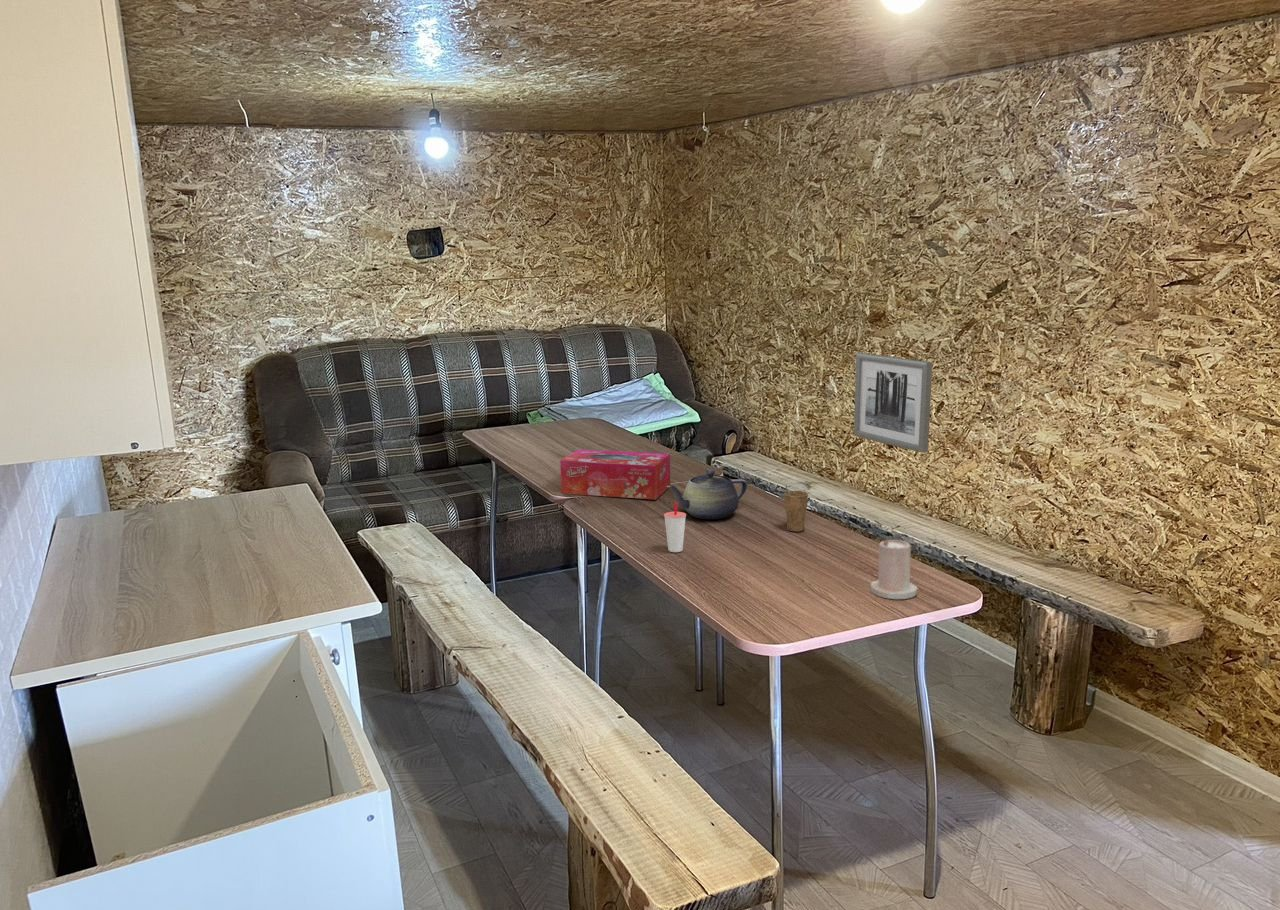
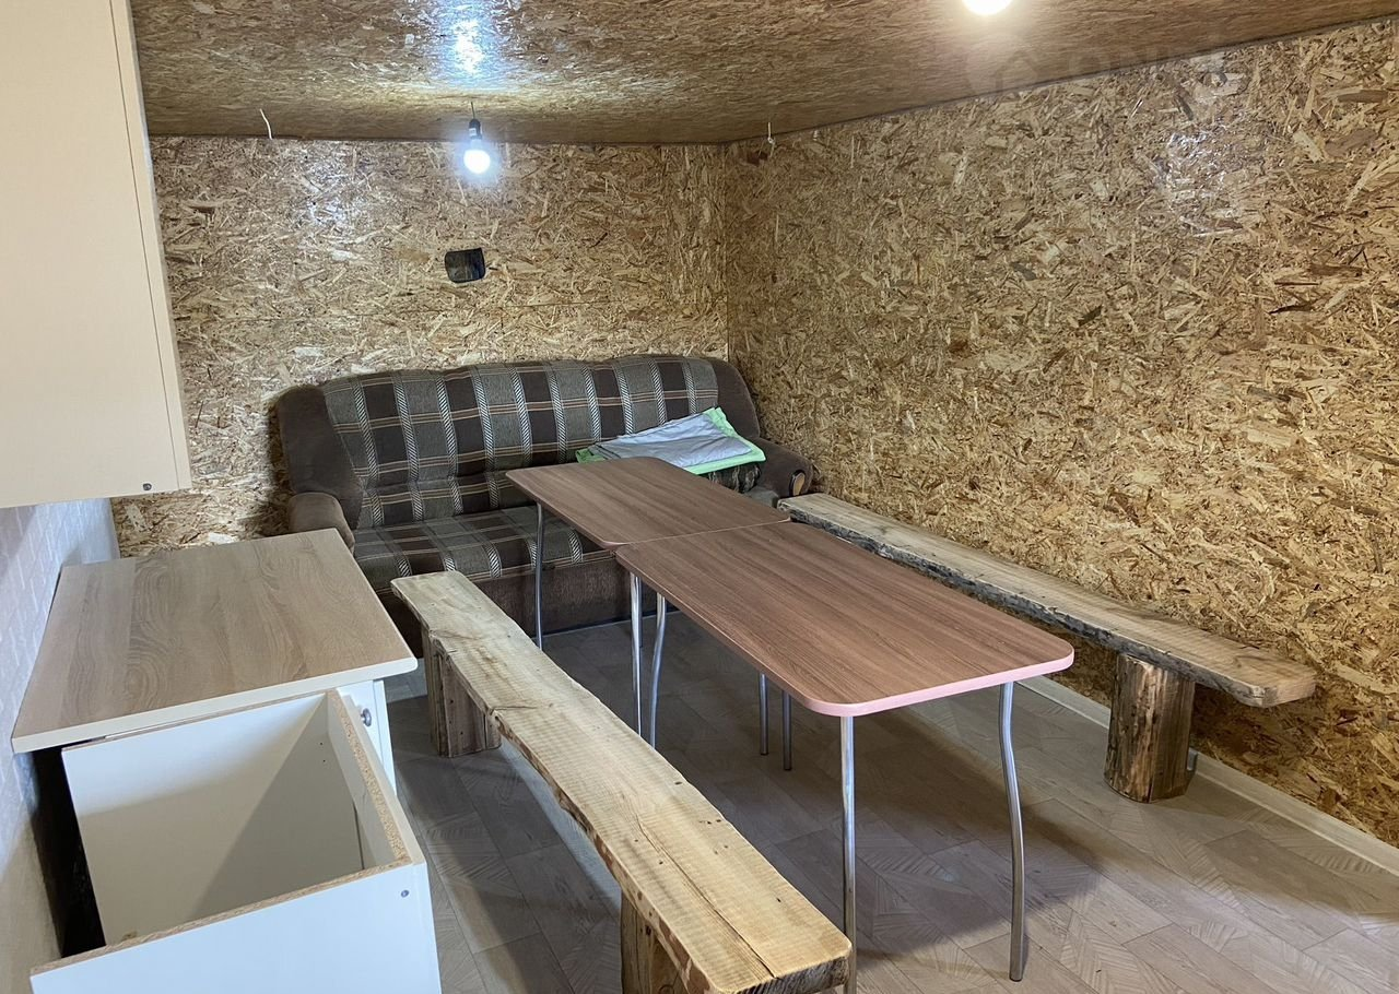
- teapot [667,469,748,520]
- cup [783,484,809,533]
- wall art [853,352,933,454]
- cup [663,501,687,553]
- candle [870,536,918,600]
- tissue box [559,449,671,500]
